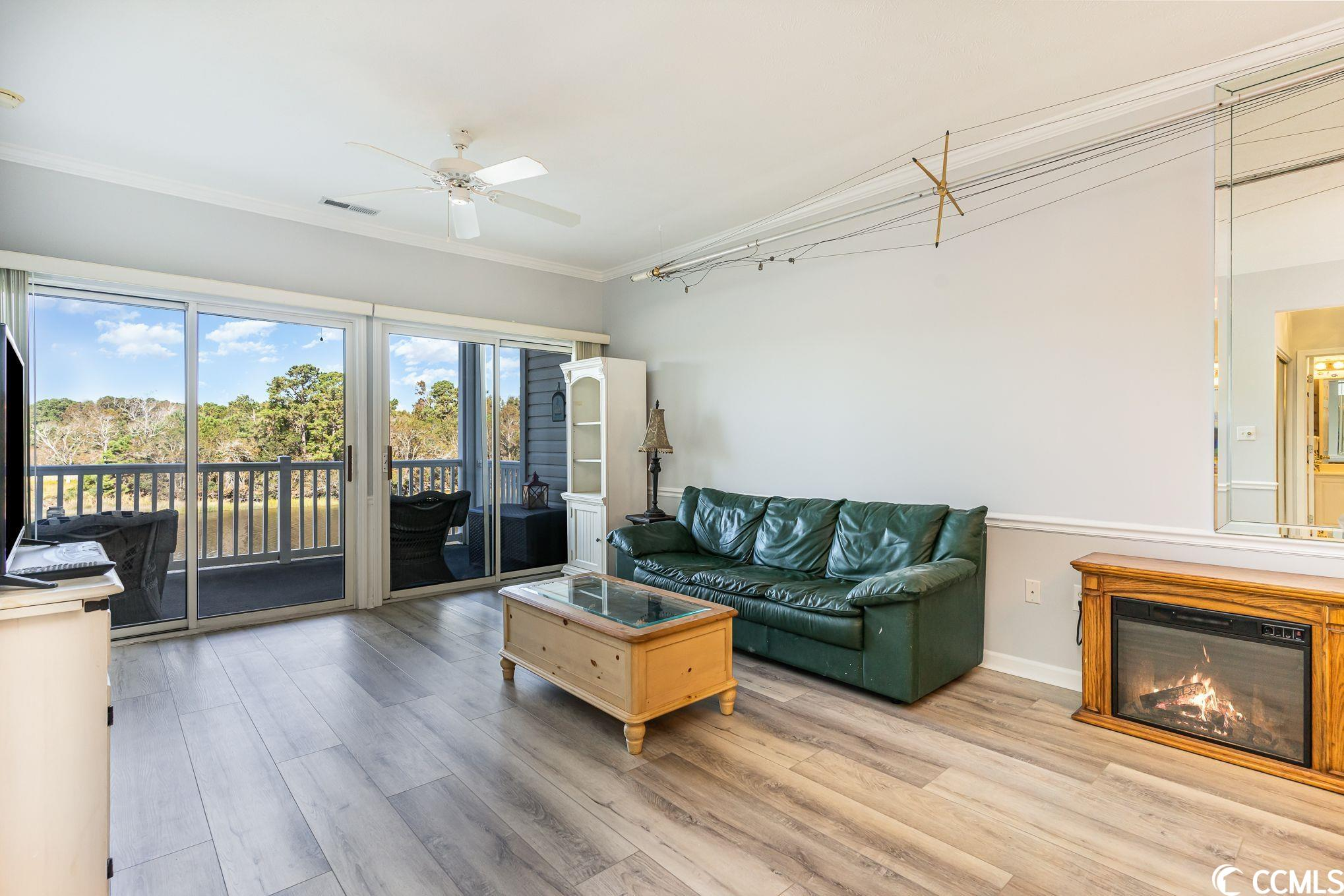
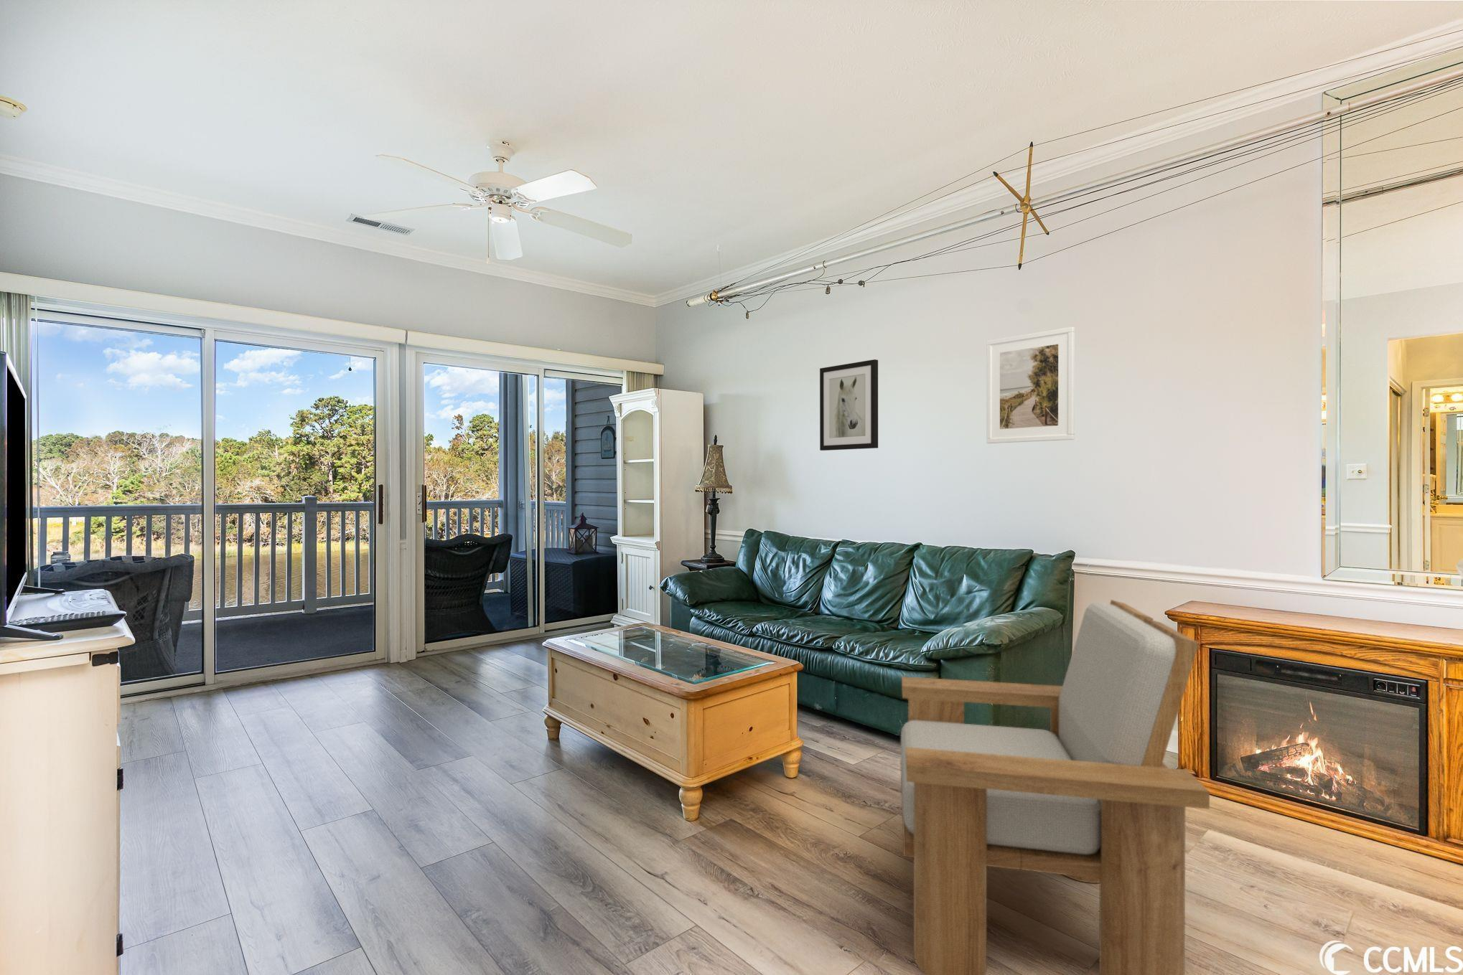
+ armchair [900,600,1210,975]
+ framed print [985,326,1075,444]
+ wall art [819,359,878,452]
